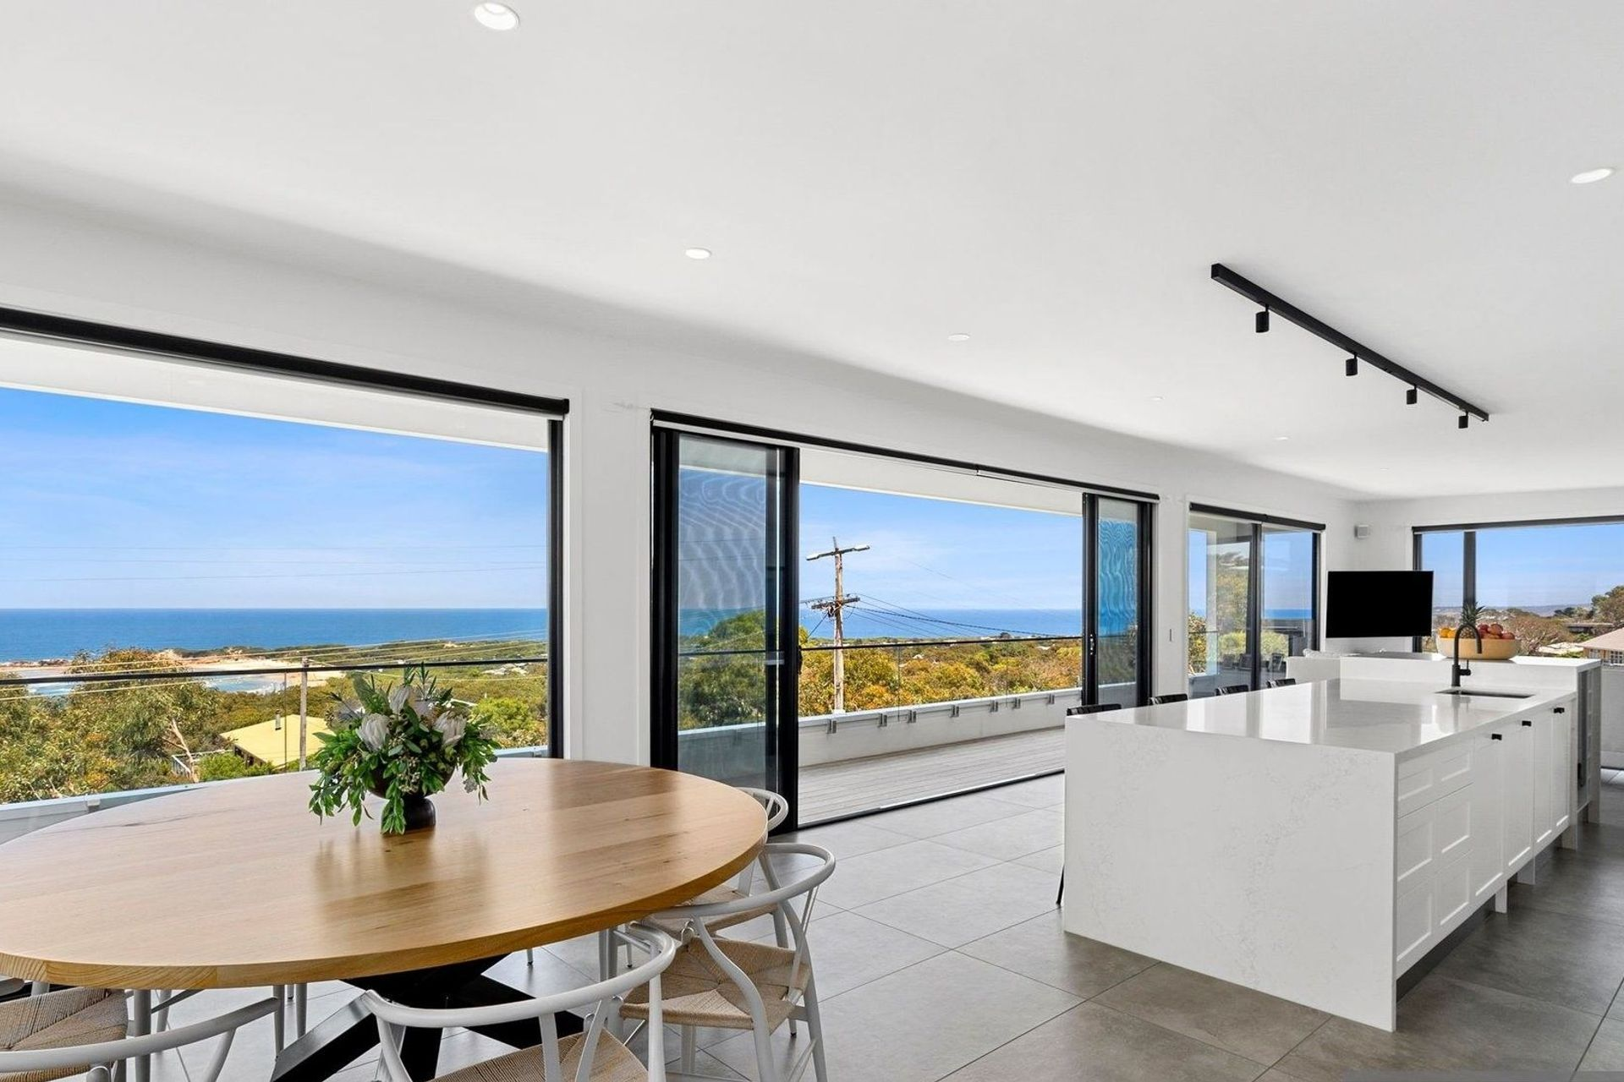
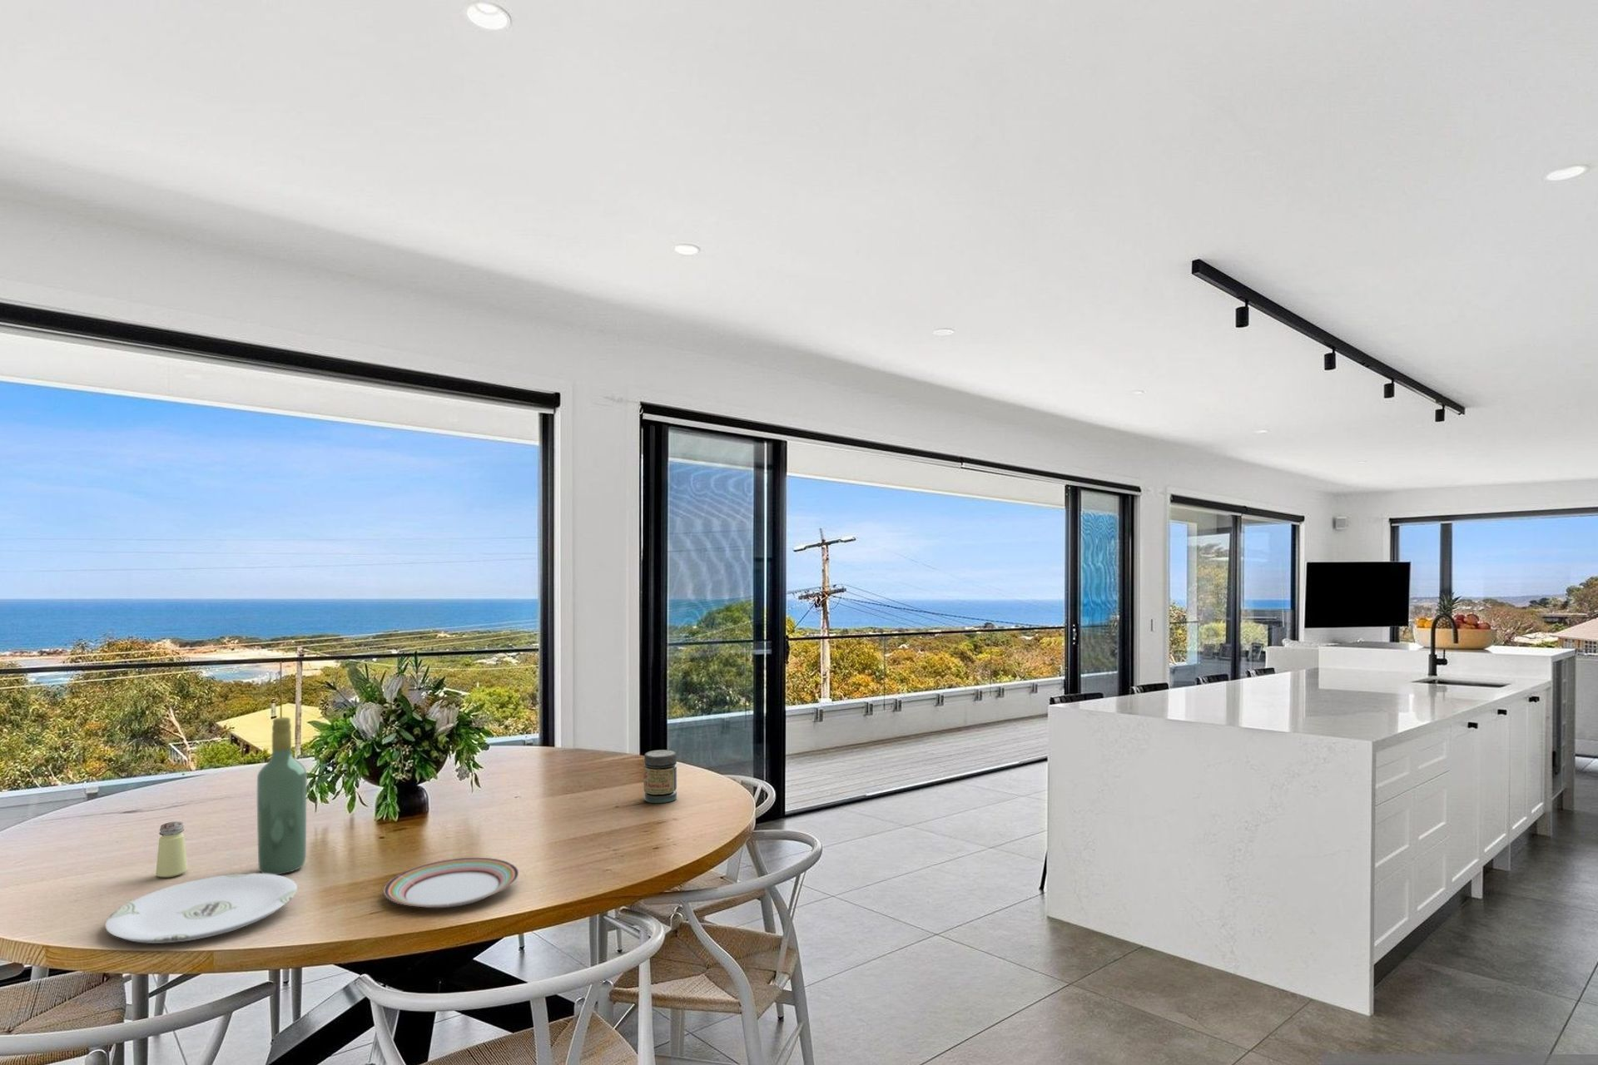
+ jar [642,749,678,804]
+ saltshaker [155,820,188,878]
+ wine bottle [257,717,308,875]
+ plate [384,857,520,908]
+ plate [105,872,298,944]
